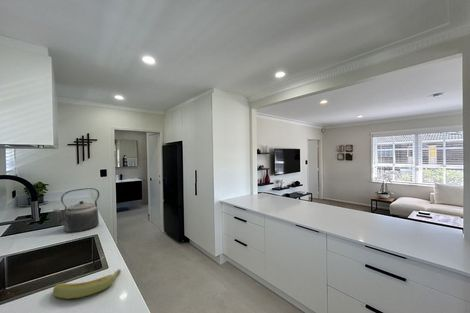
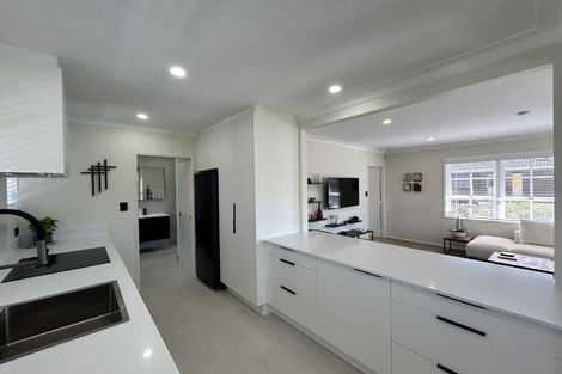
- kettle [52,187,100,233]
- banana [52,269,122,299]
